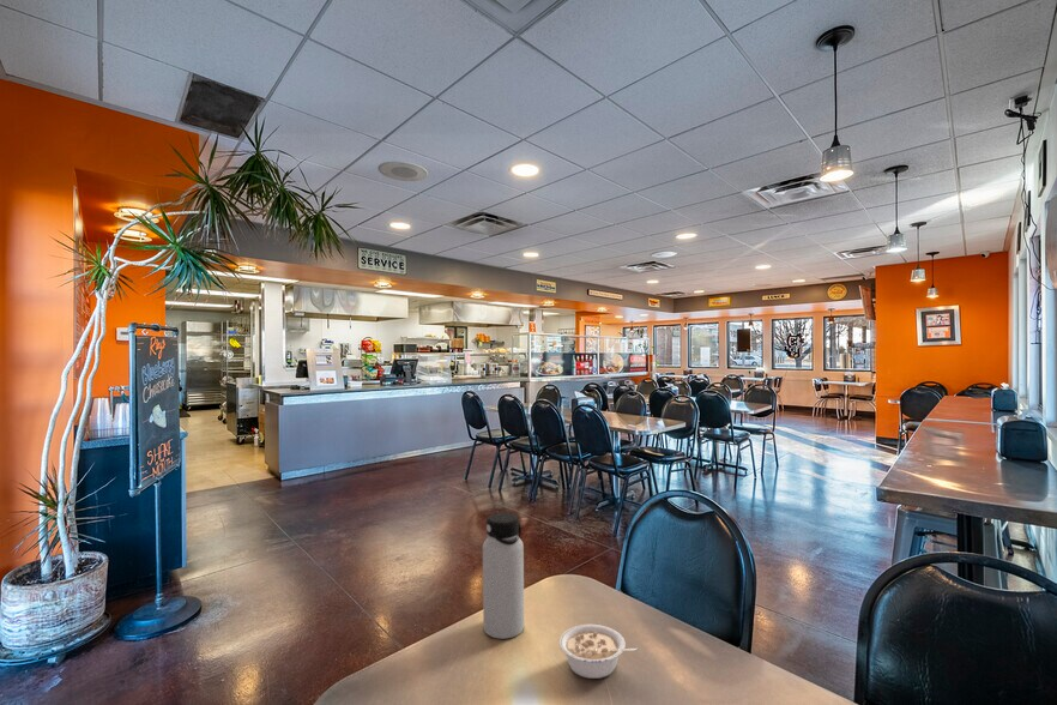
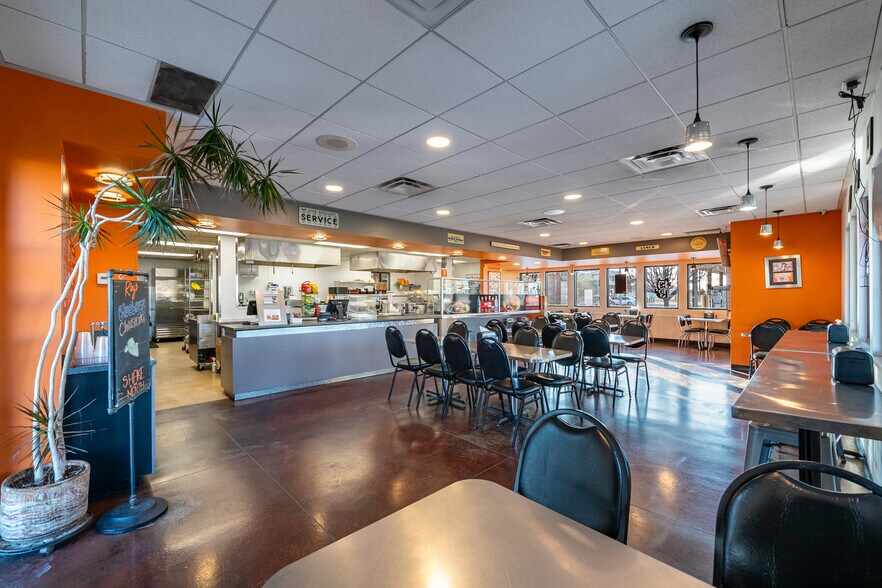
- legume [558,623,639,680]
- water bottle [482,512,525,640]
